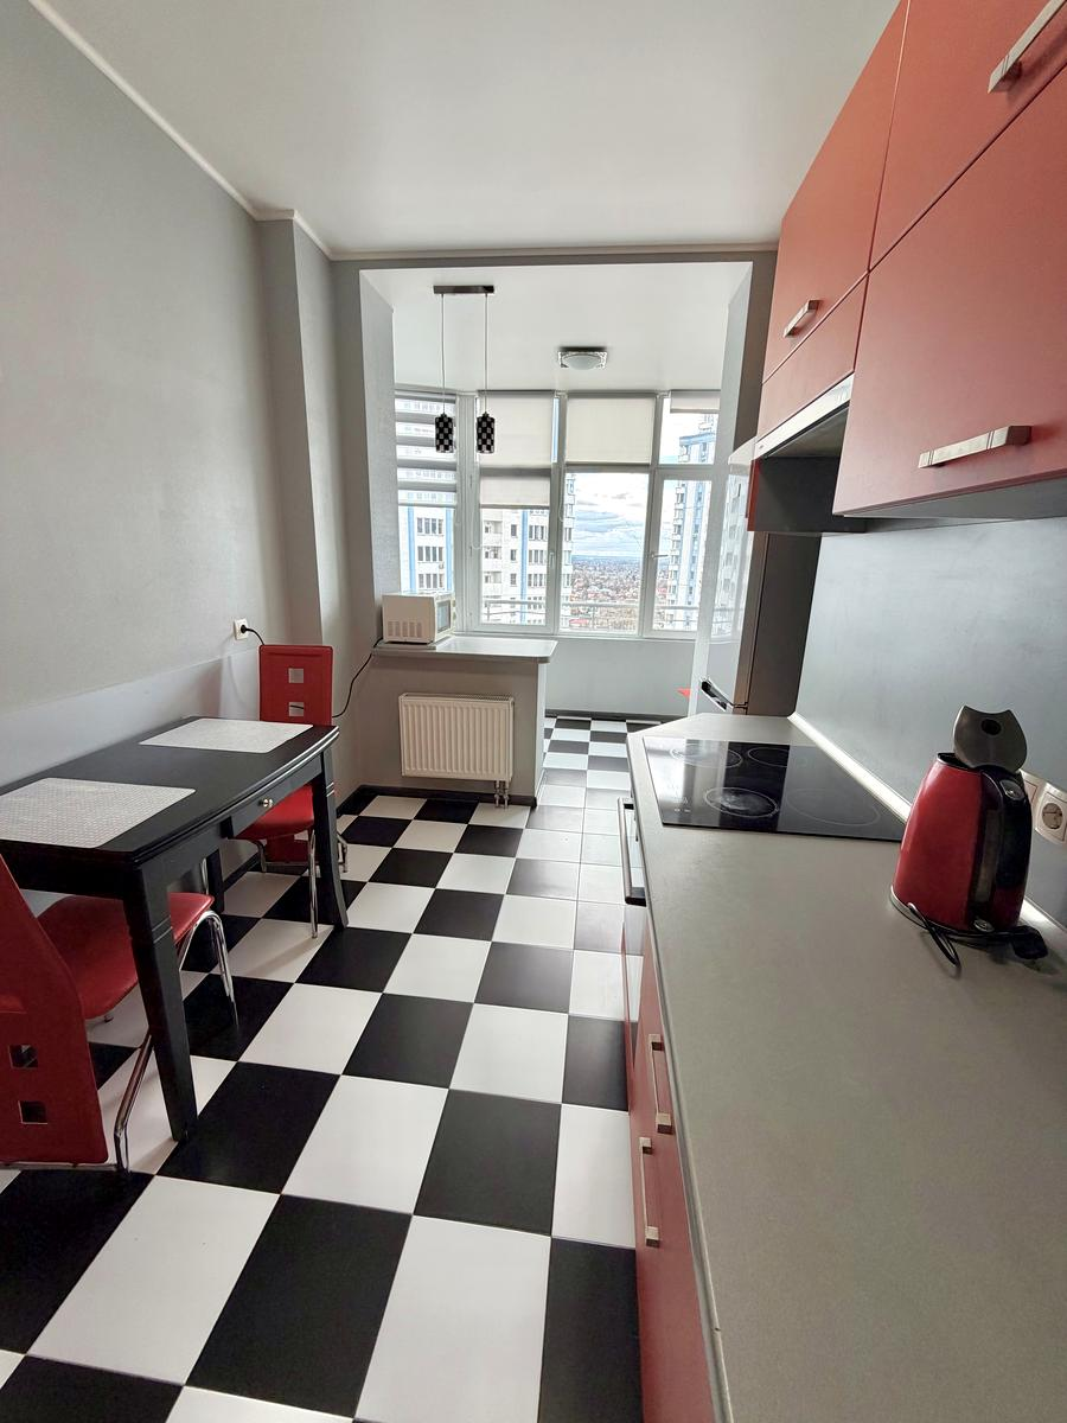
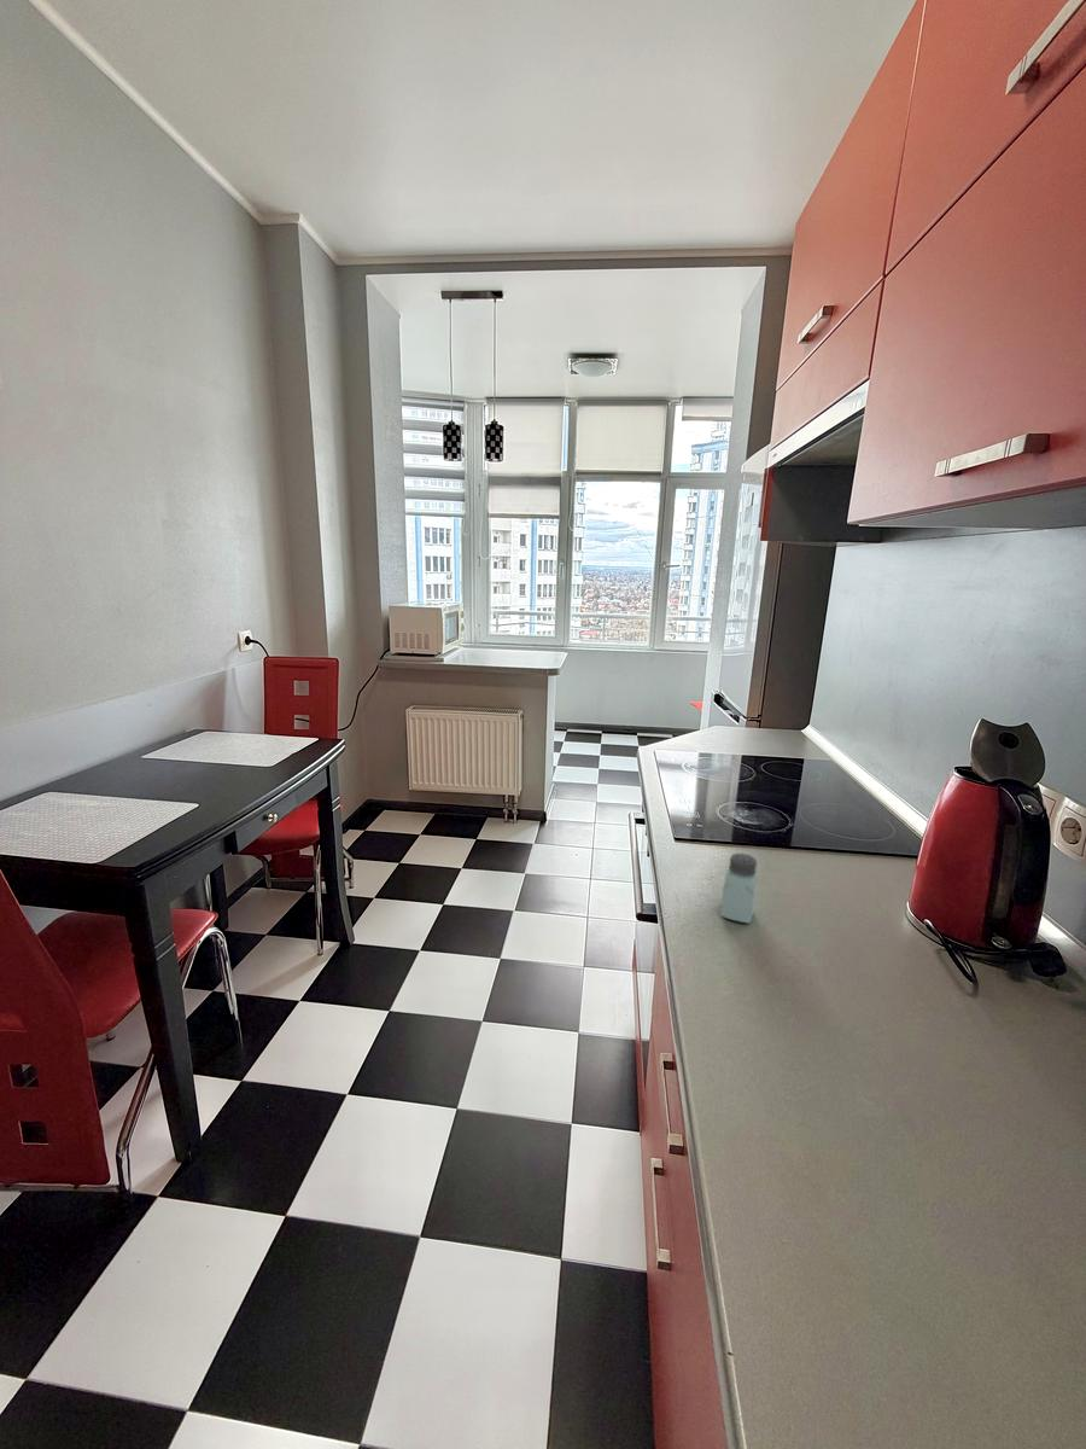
+ saltshaker [719,852,759,925]
